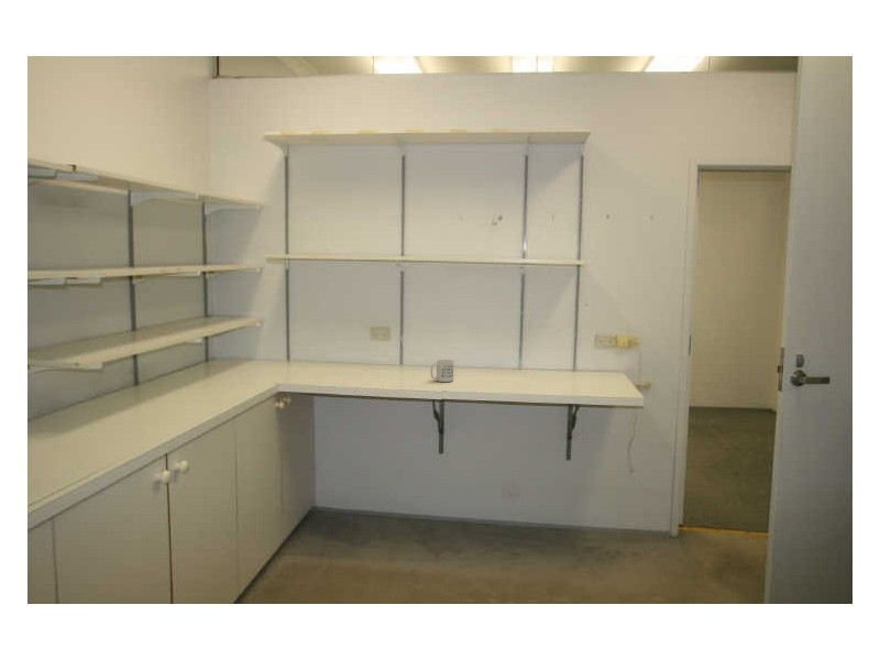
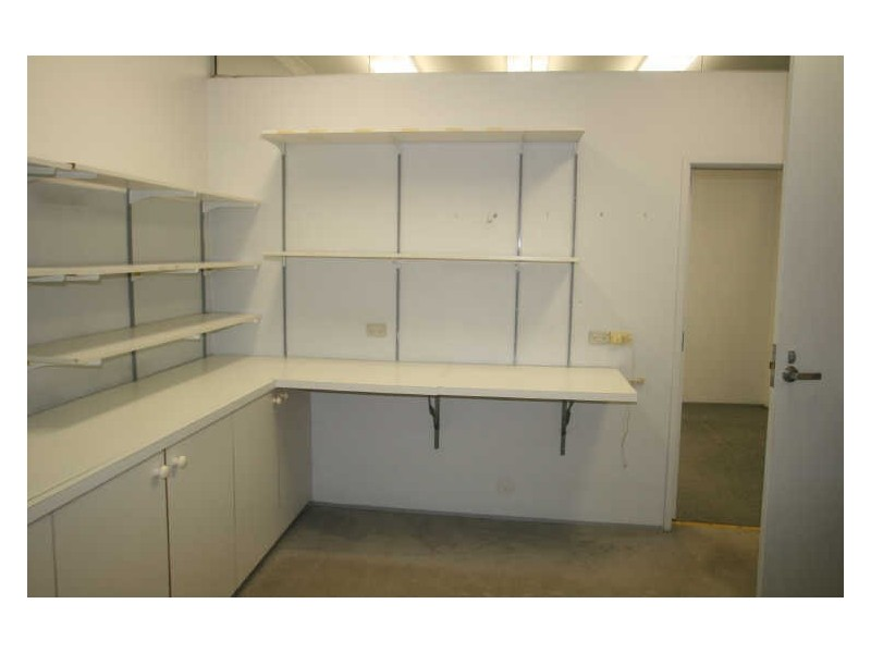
- mug [430,359,454,383]
